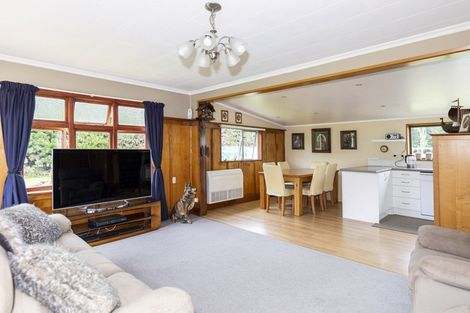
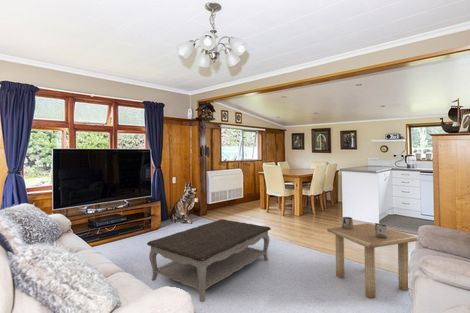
+ coffee table [146,218,272,303]
+ side table [326,216,419,299]
